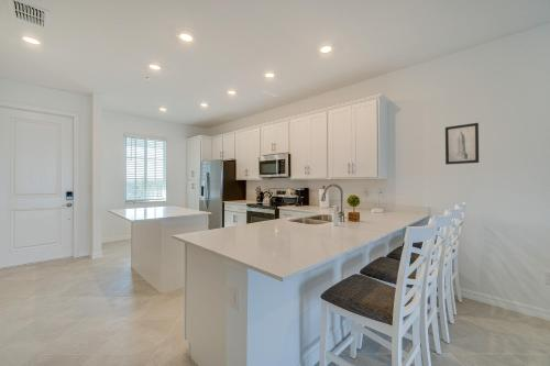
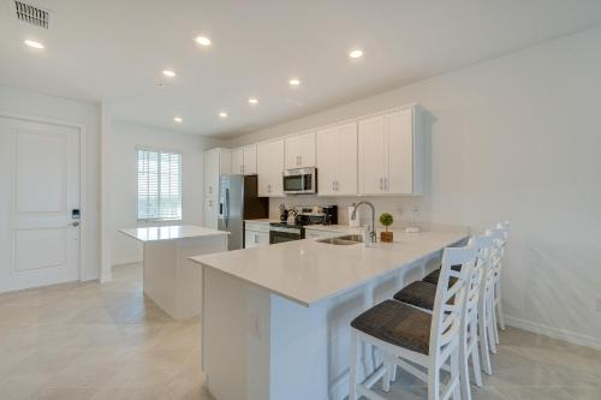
- wall art [444,122,480,166]
